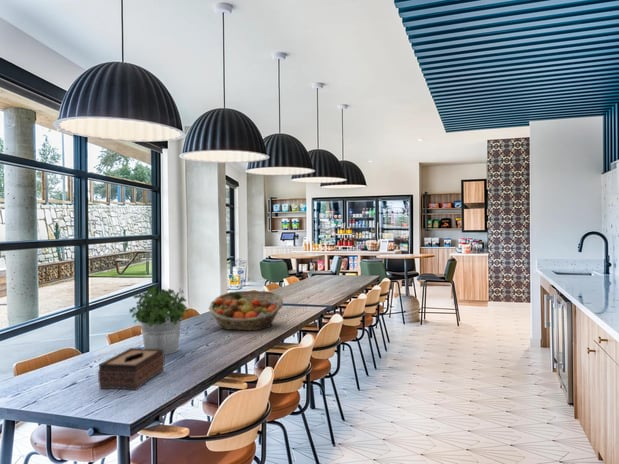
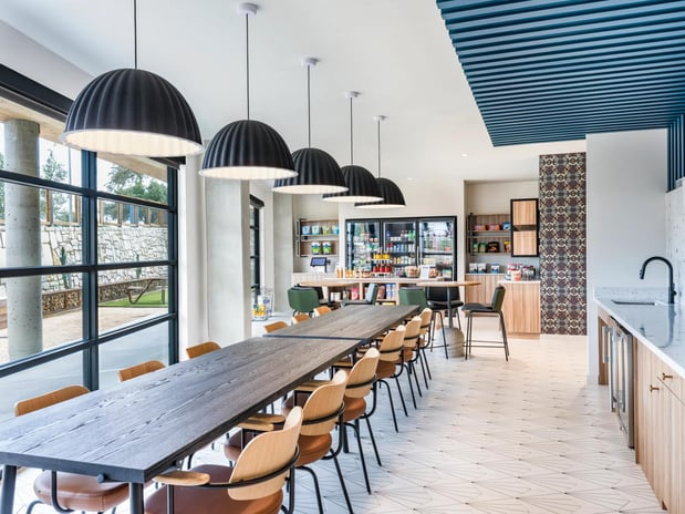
- fruit basket [208,290,284,331]
- tissue box [97,347,165,391]
- potted plant [128,285,189,356]
